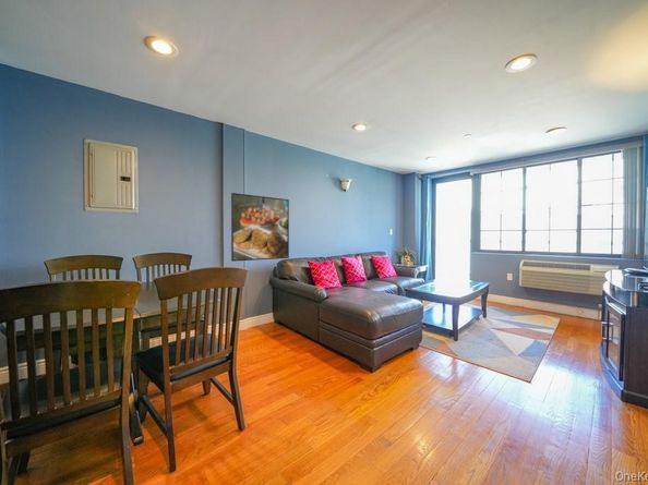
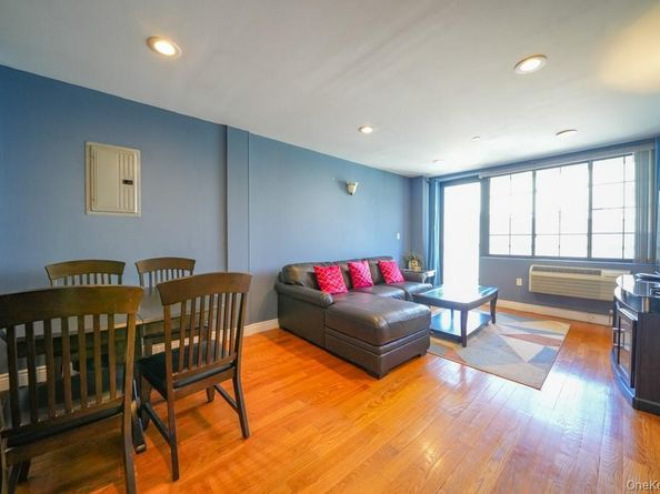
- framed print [230,192,290,263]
